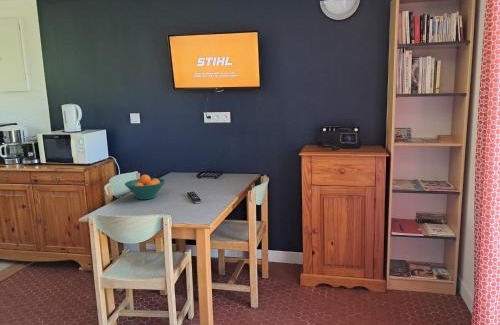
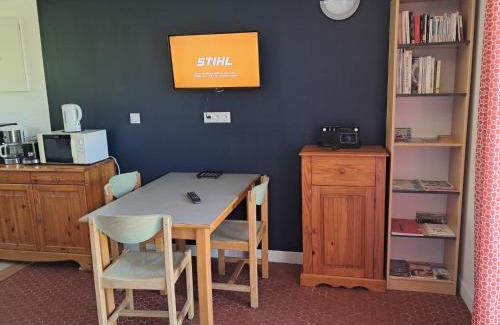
- fruit bowl [124,174,167,200]
